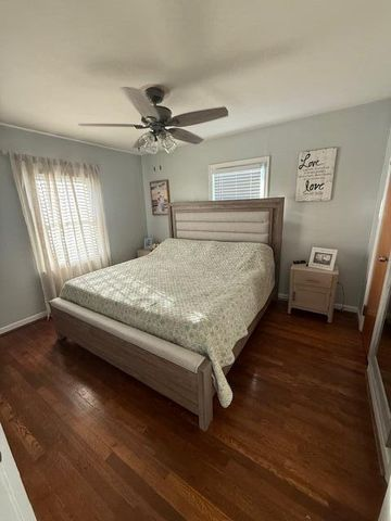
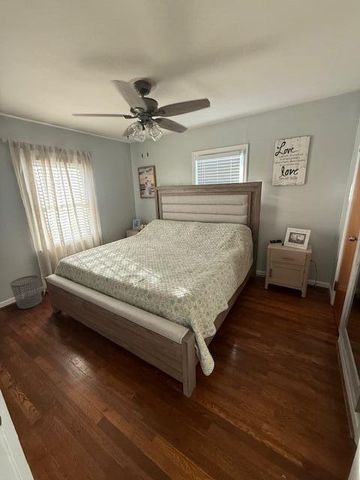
+ waste bin [9,275,43,310]
